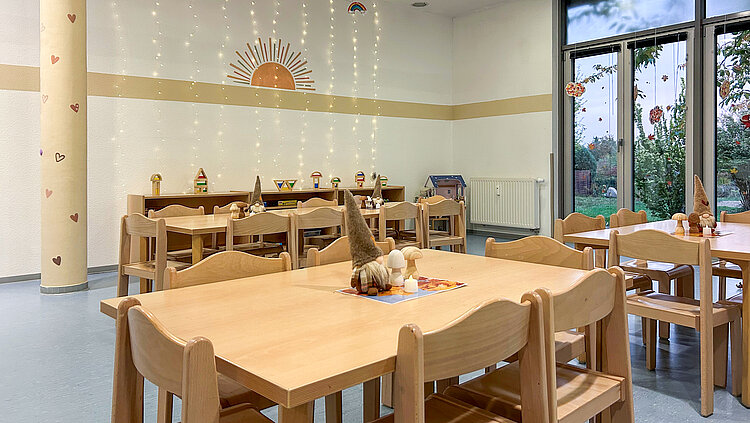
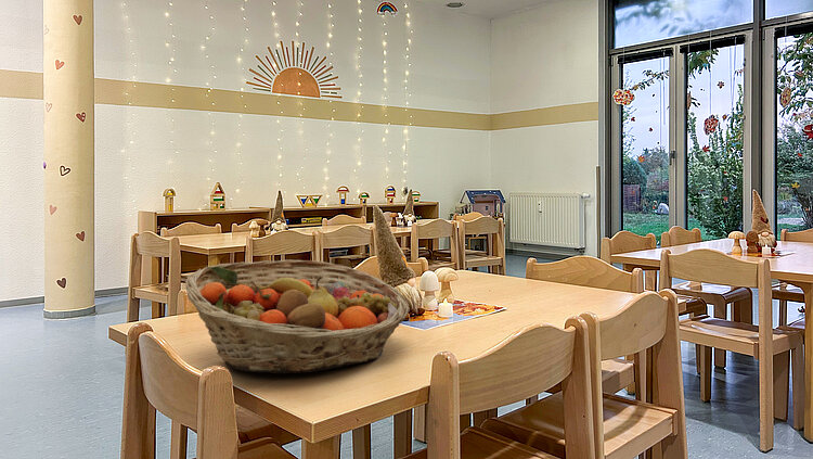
+ fruit basket [184,258,411,374]
